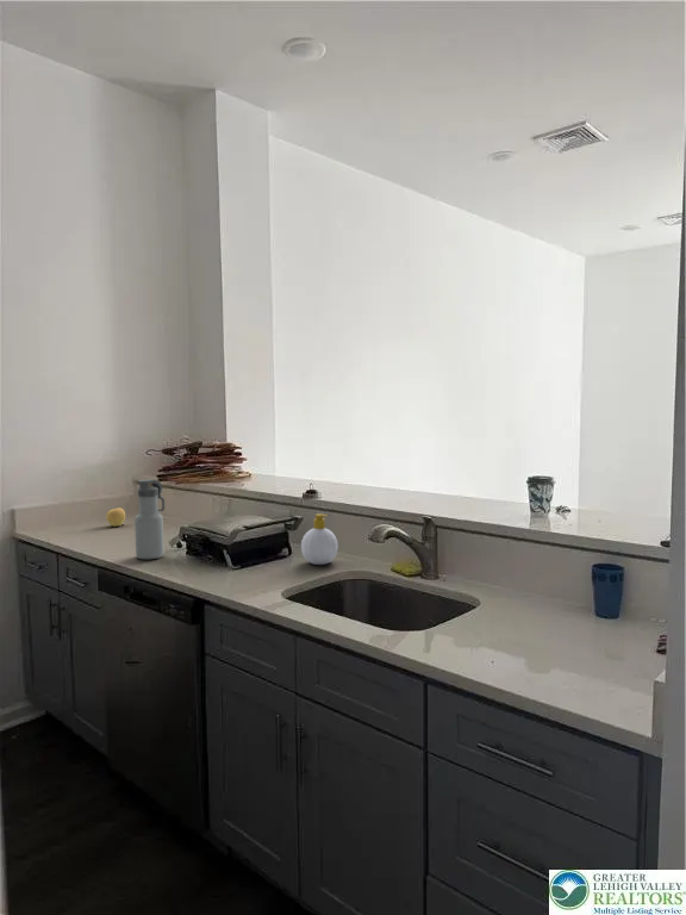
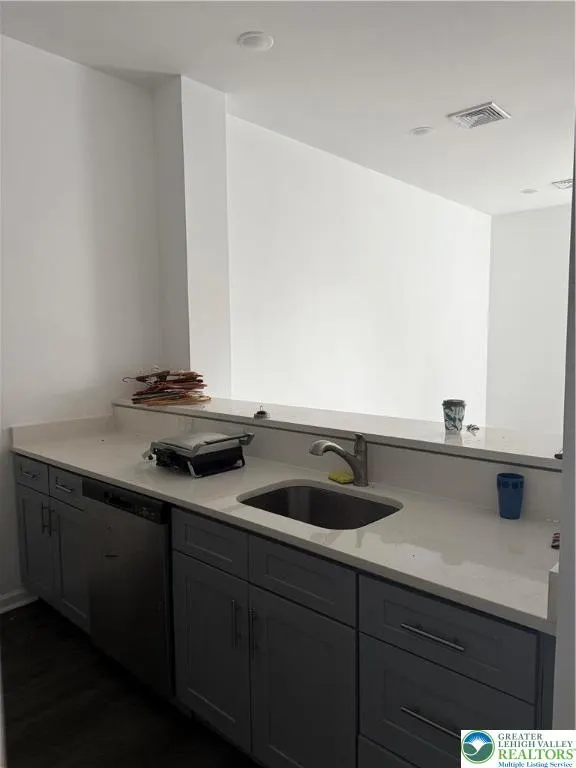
- water bottle [133,478,166,560]
- apple [105,506,126,528]
- soap bottle [300,512,339,566]
